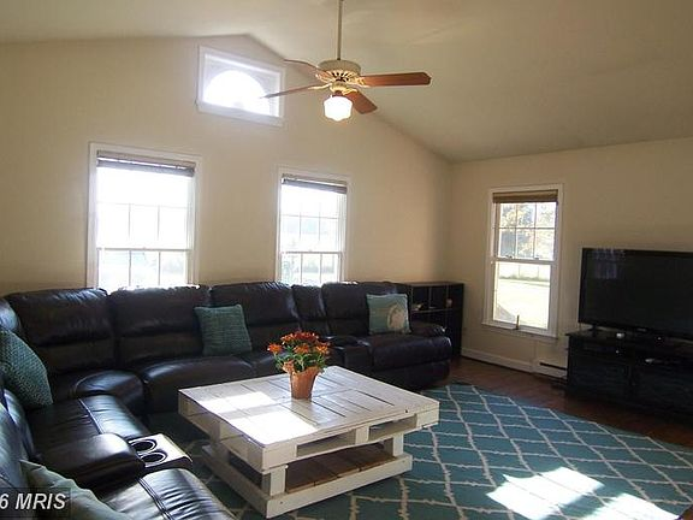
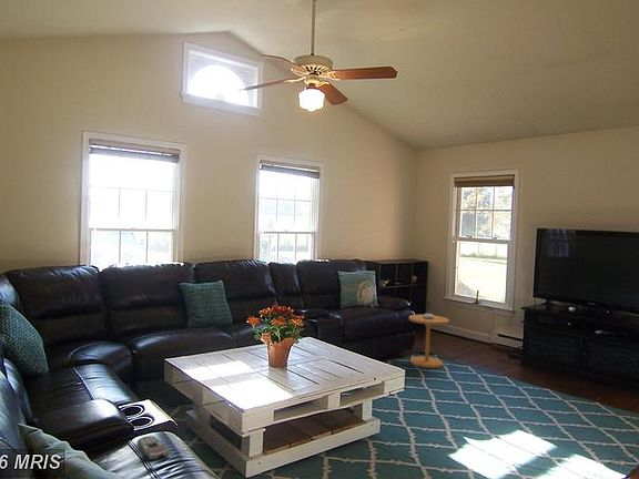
+ side table [408,313,450,369]
+ remote control [136,435,172,461]
